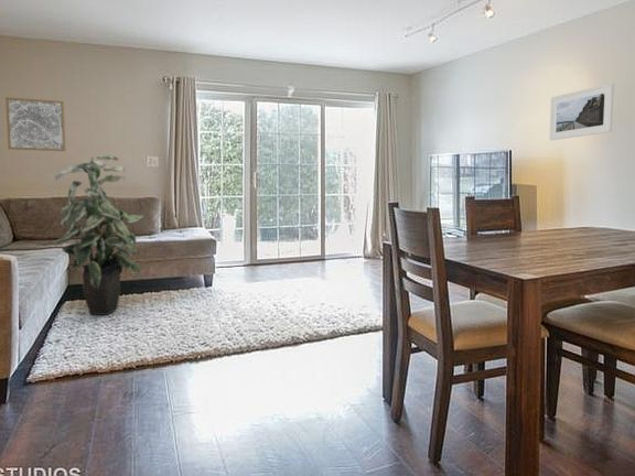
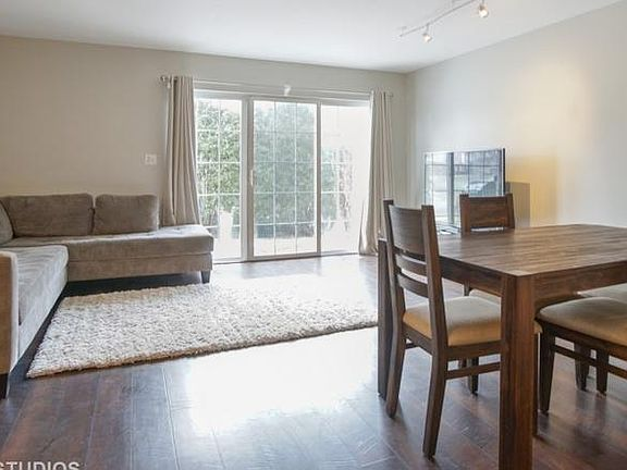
- indoor plant [54,154,144,316]
- wall art [4,96,66,152]
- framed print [548,82,615,141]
